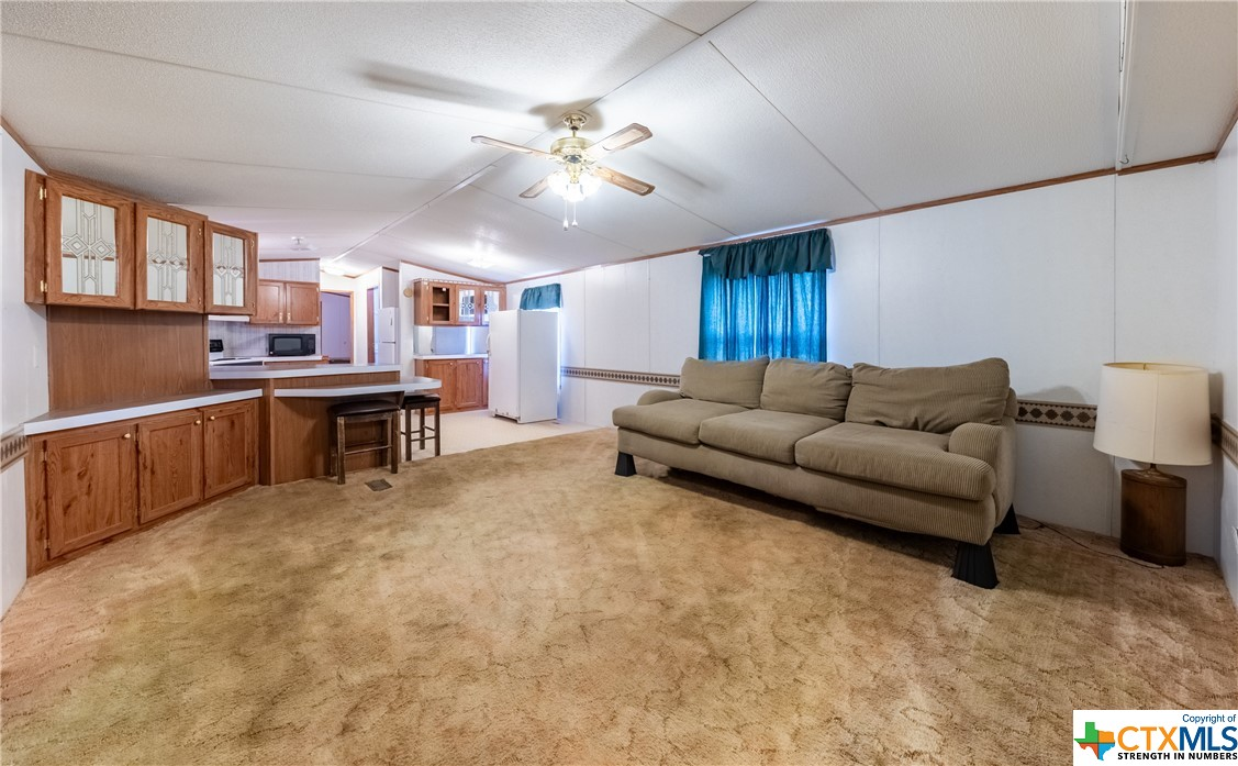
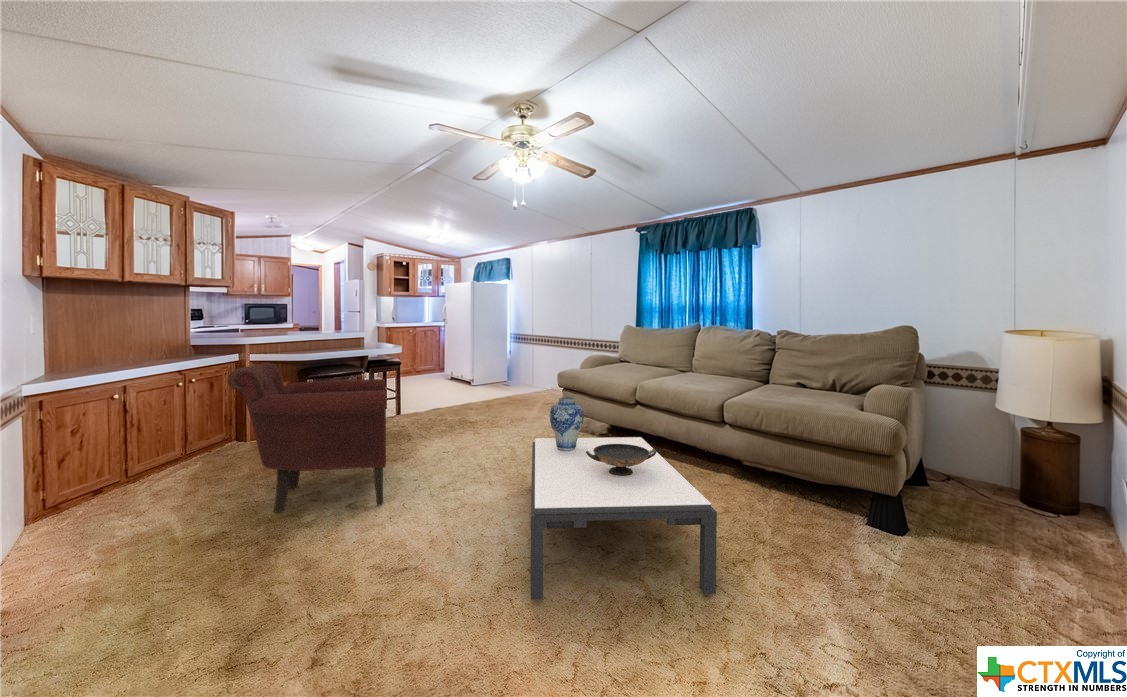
+ leather [227,362,387,513]
+ coffee table [530,436,718,601]
+ decorative bowl [586,444,657,476]
+ vase [549,396,585,451]
